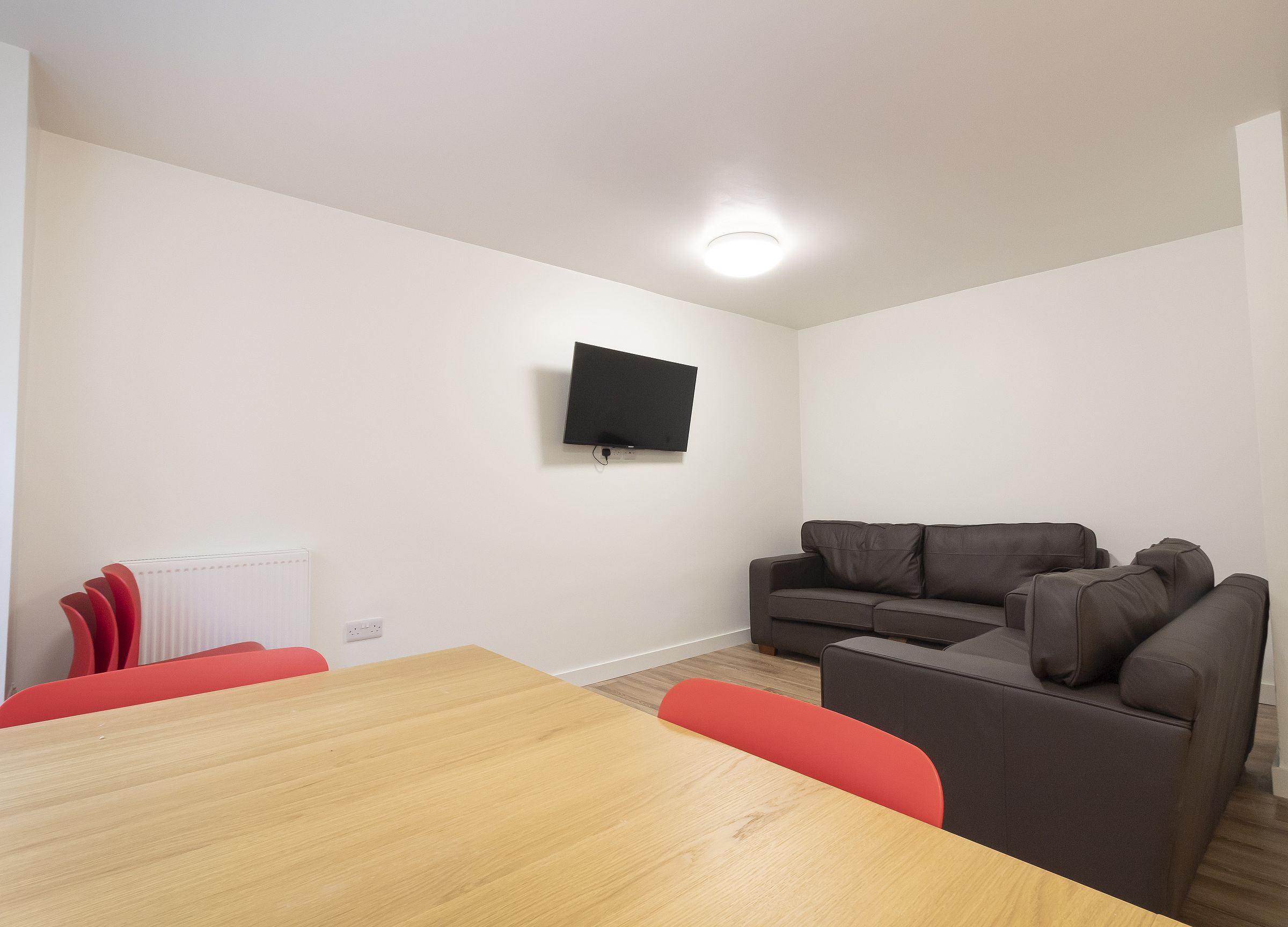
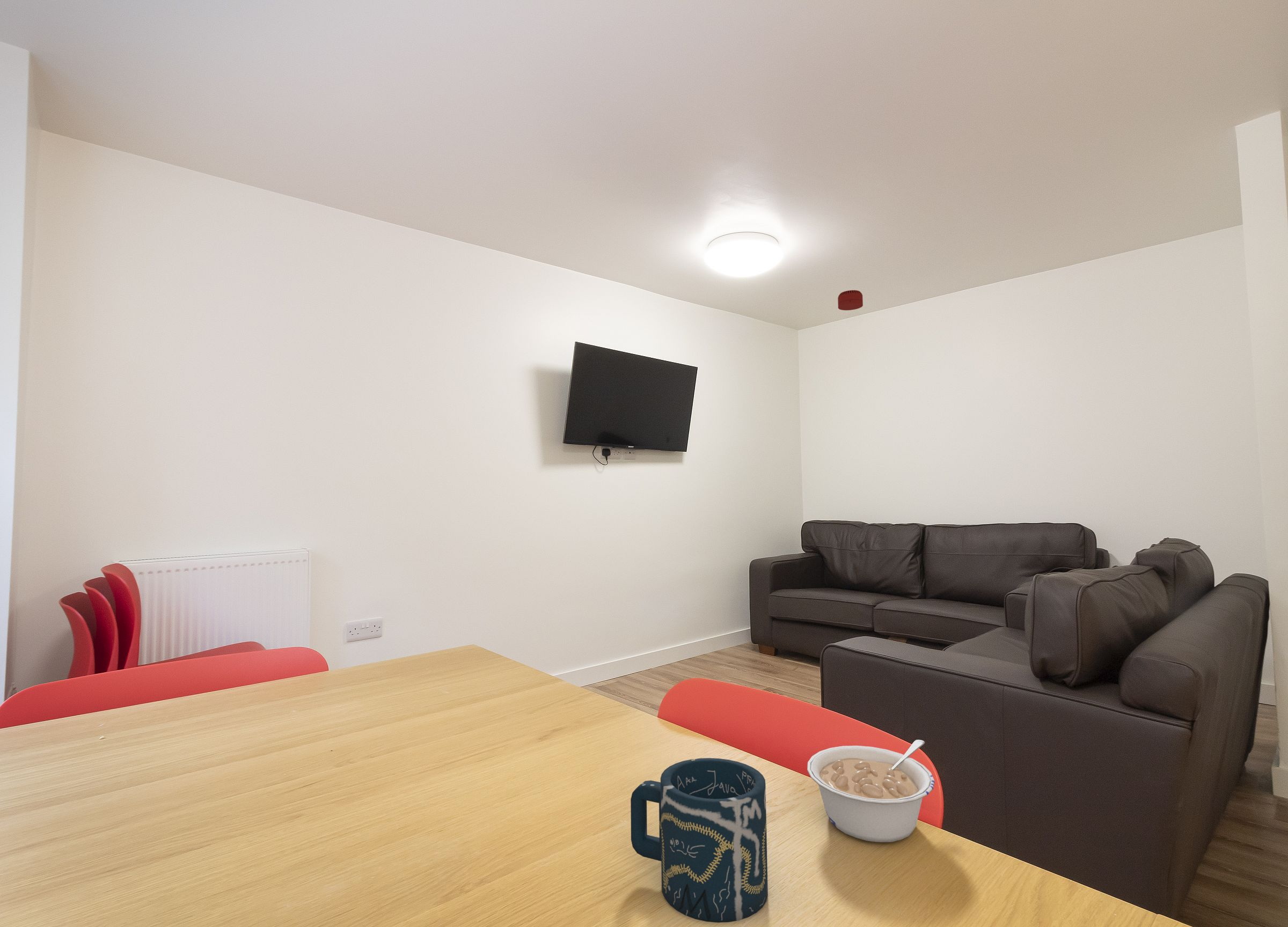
+ smoke detector [837,290,863,311]
+ legume [807,739,935,843]
+ cup [630,757,769,923]
